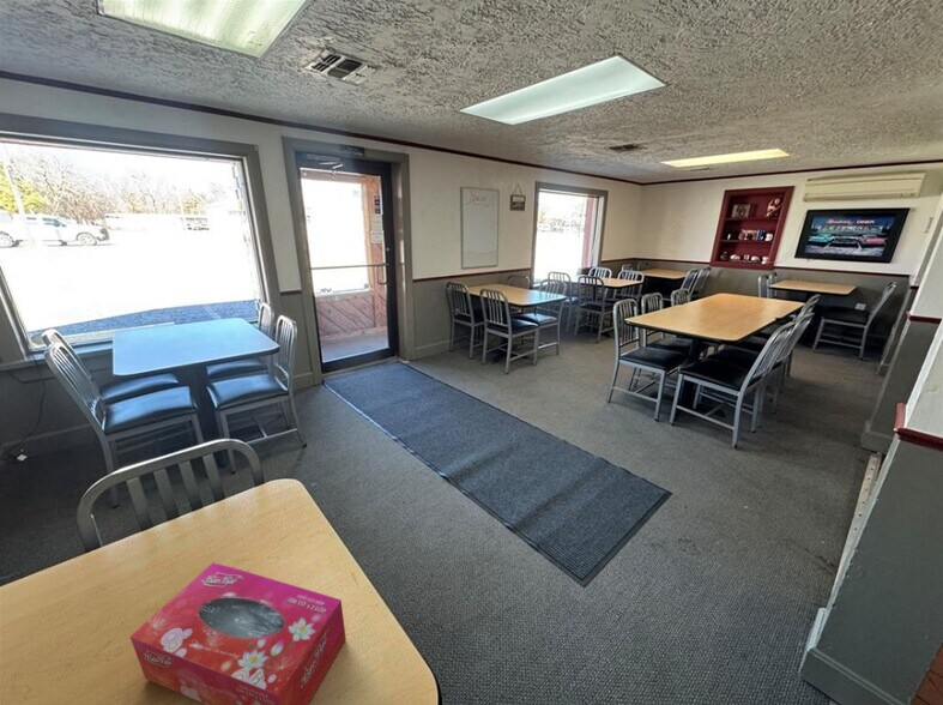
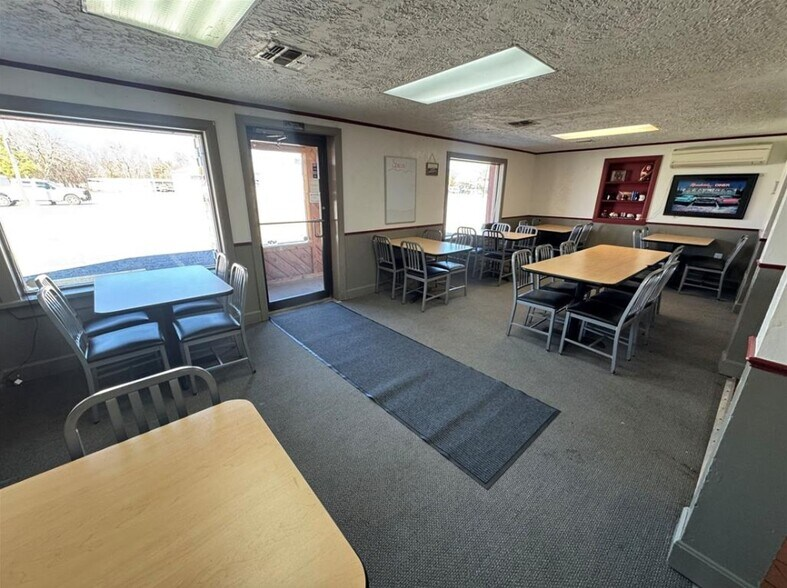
- tissue box [129,561,347,705]
